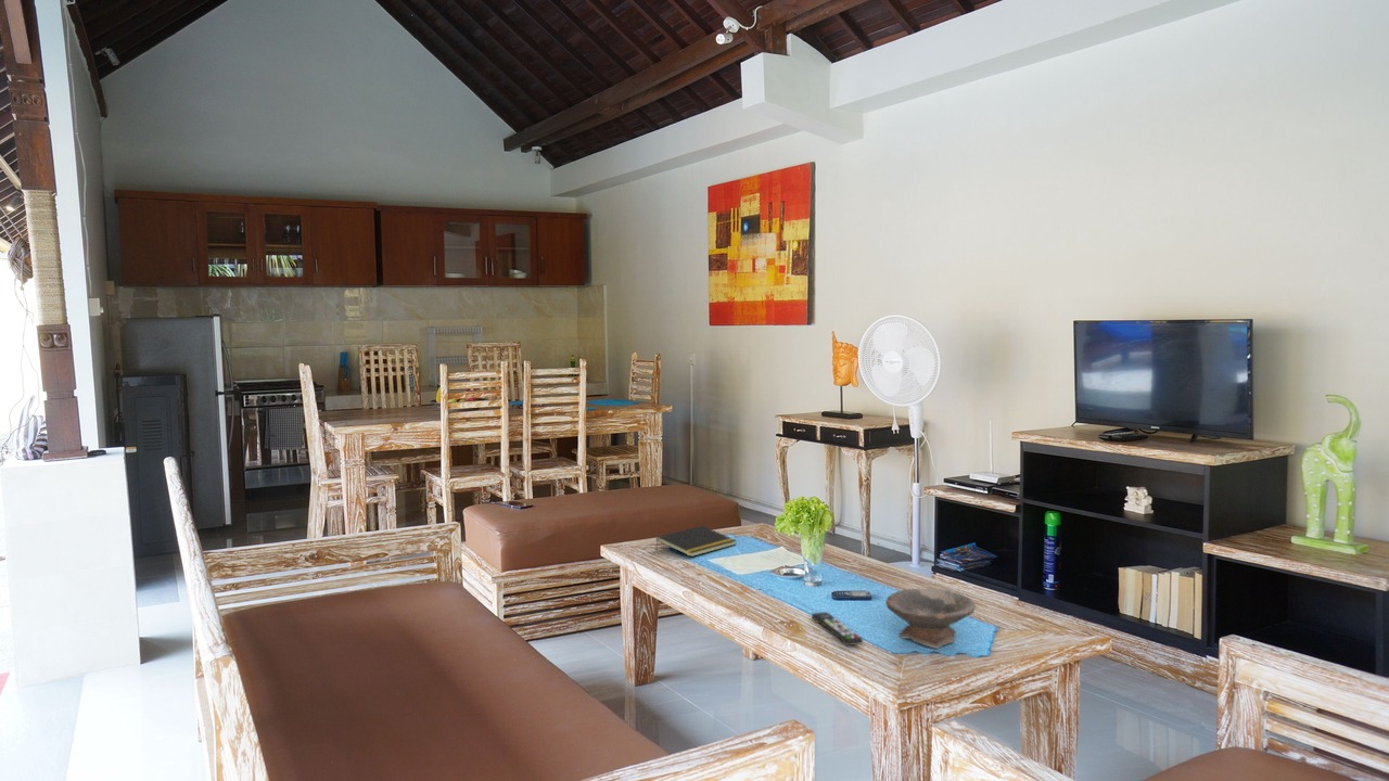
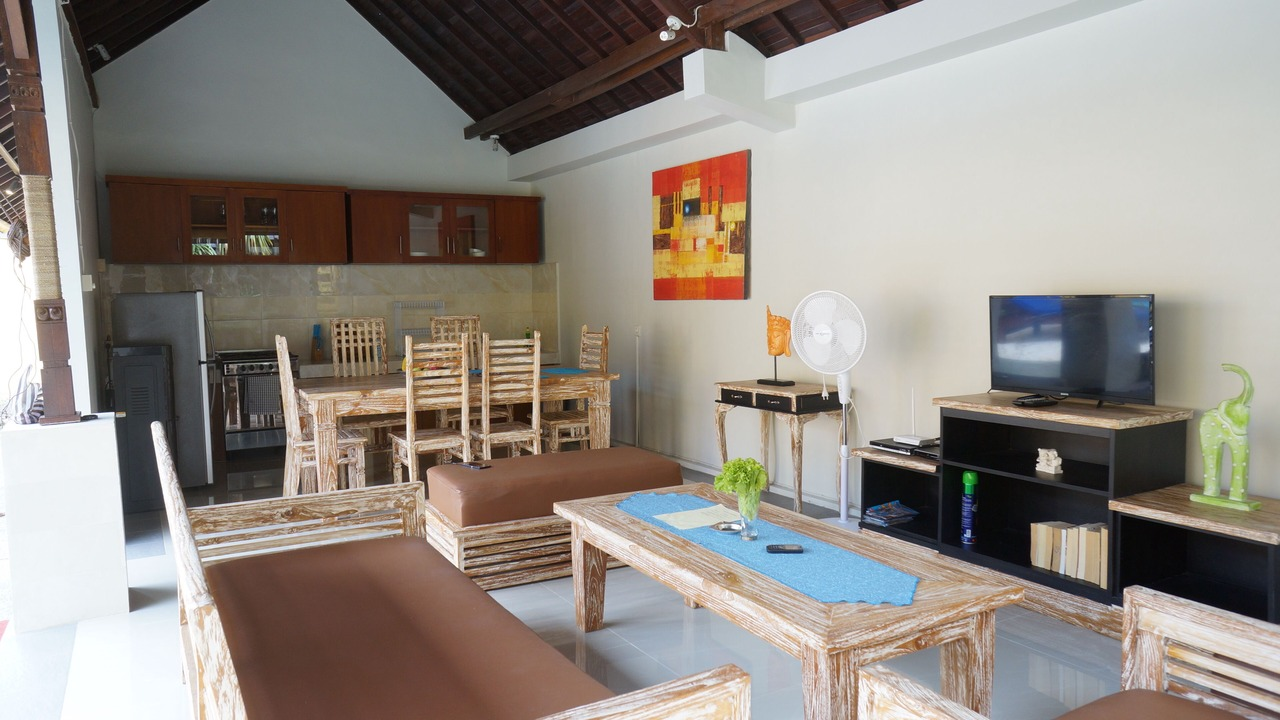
- notepad [654,525,738,558]
- remote control [811,611,864,646]
- bowl [884,588,977,650]
